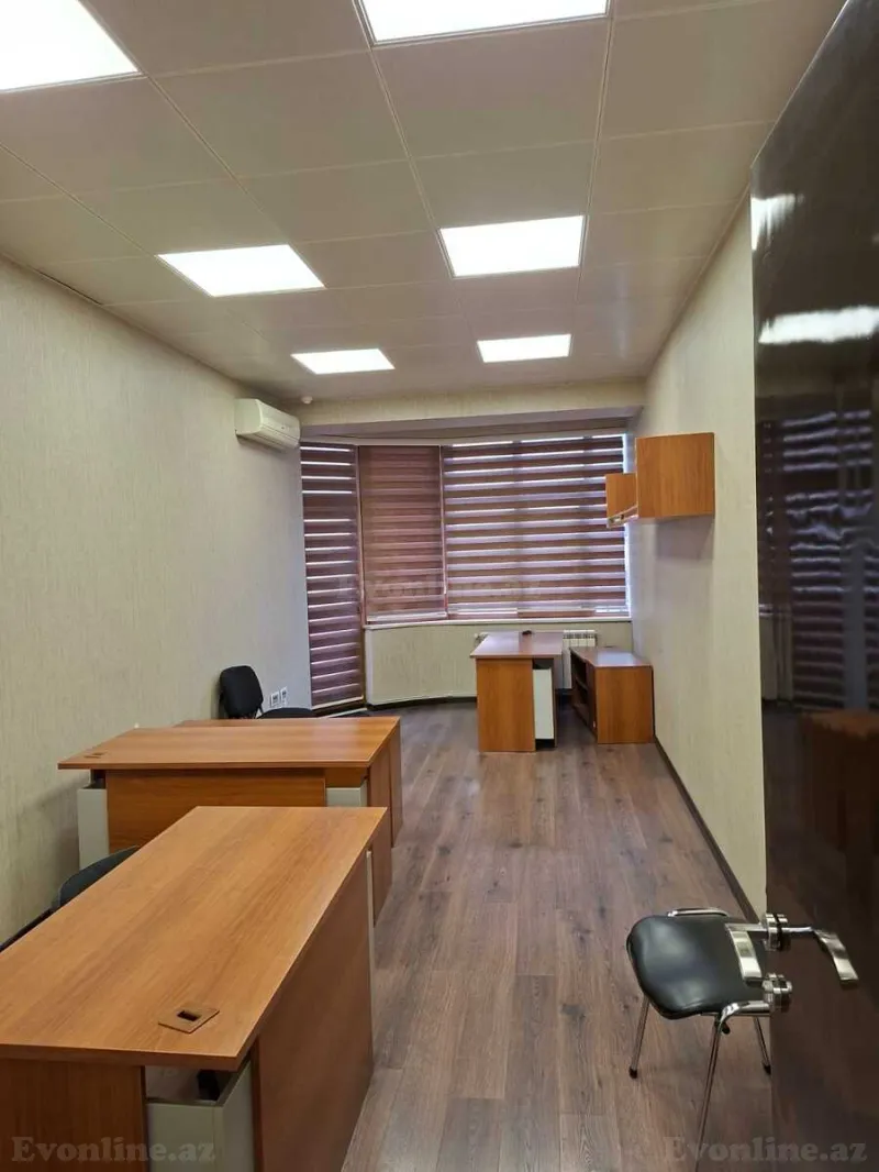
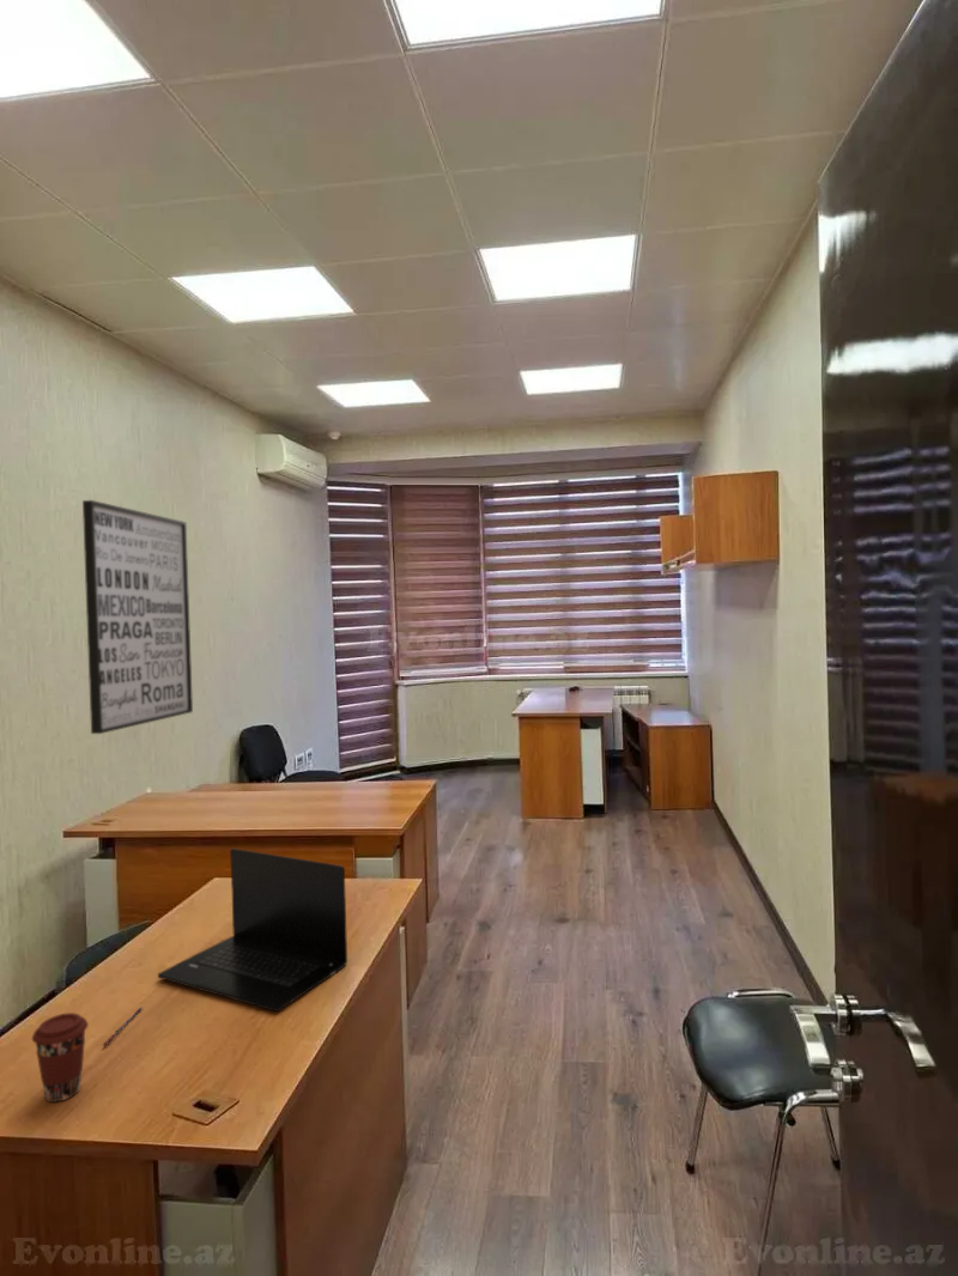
+ laptop [157,847,348,1013]
+ coffee cup [31,1011,90,1104]
+ wall art [81,499,194,735]
+ pen [102,1005,144,1047]
